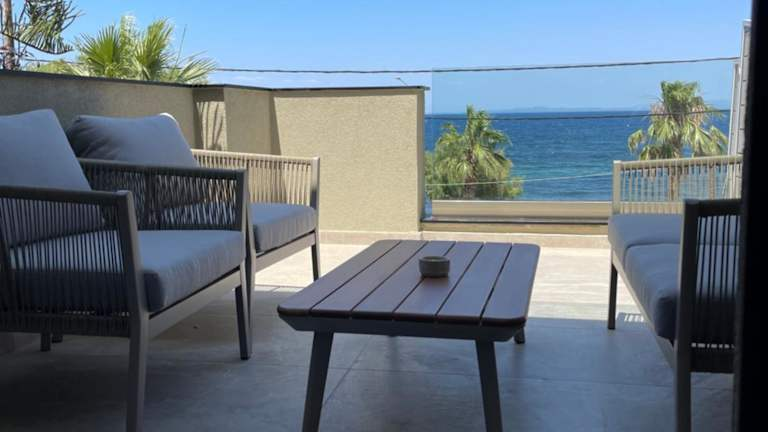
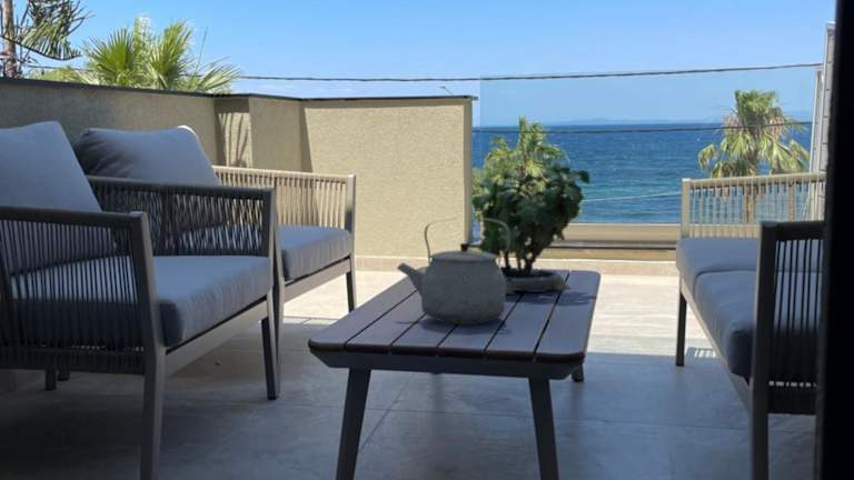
+ tea kettle [396,218,510,326]
+ potted plant [470,154,592,294]
